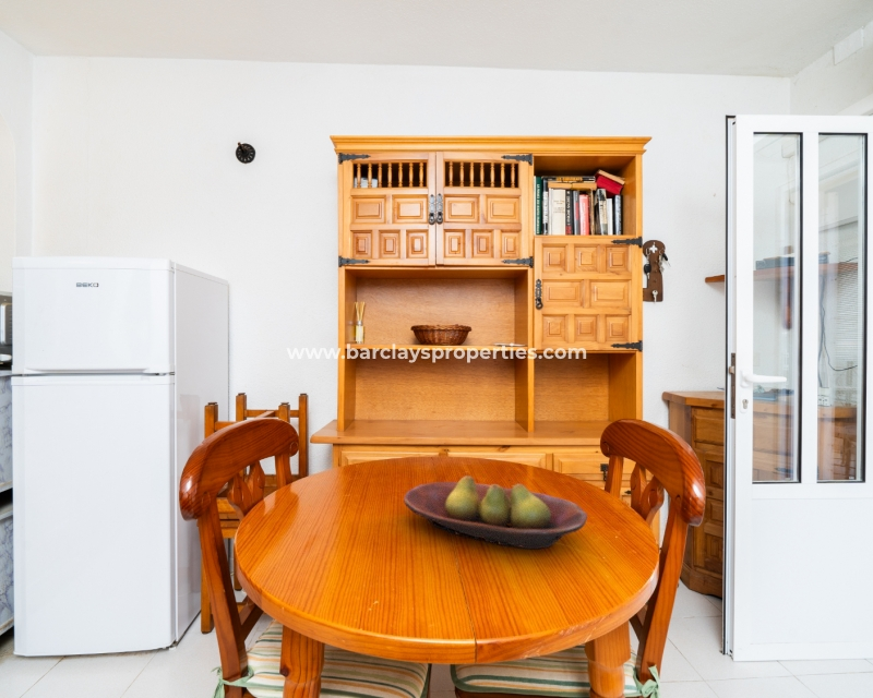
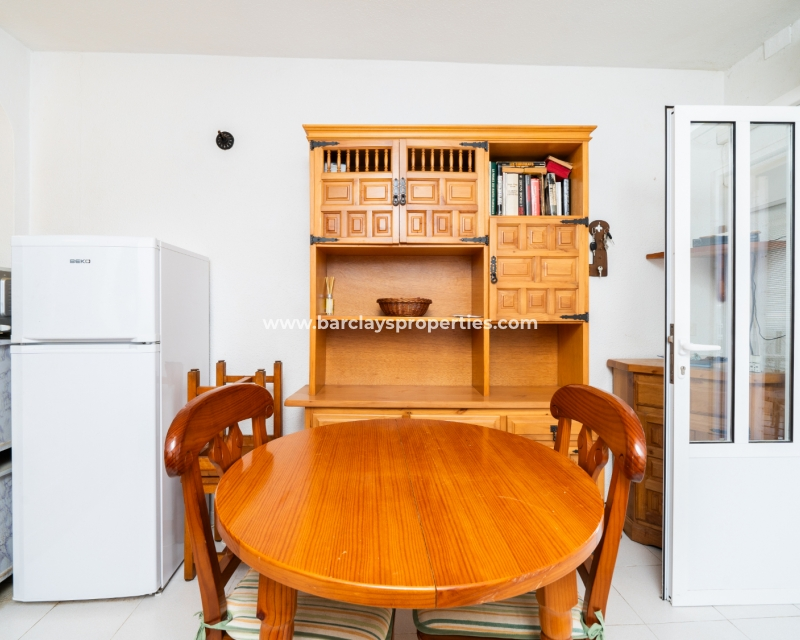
- fruit bowl [403,474,588,550]
